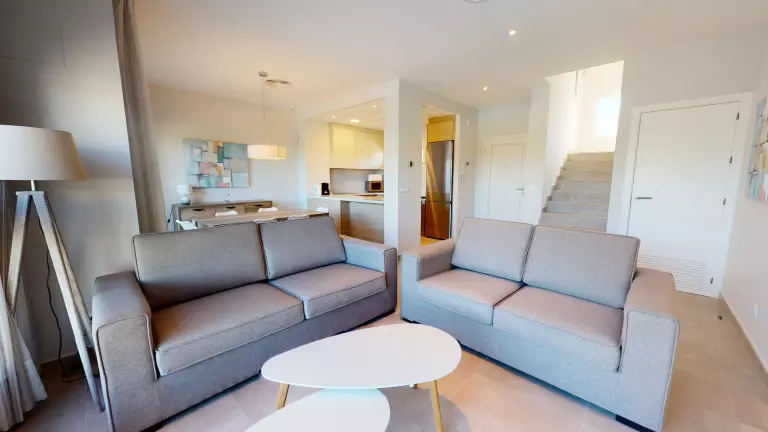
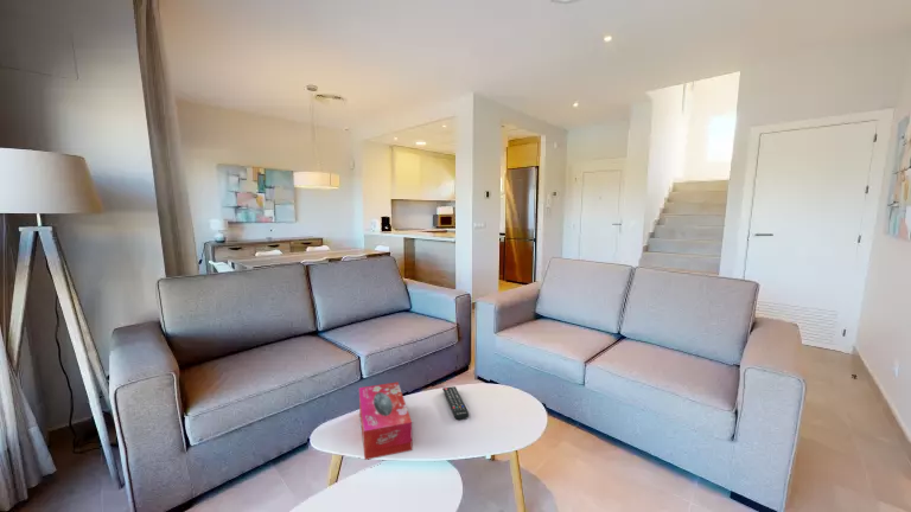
+ tissue box [358,380,414,461]
+ remote control [441,385,470,421]
